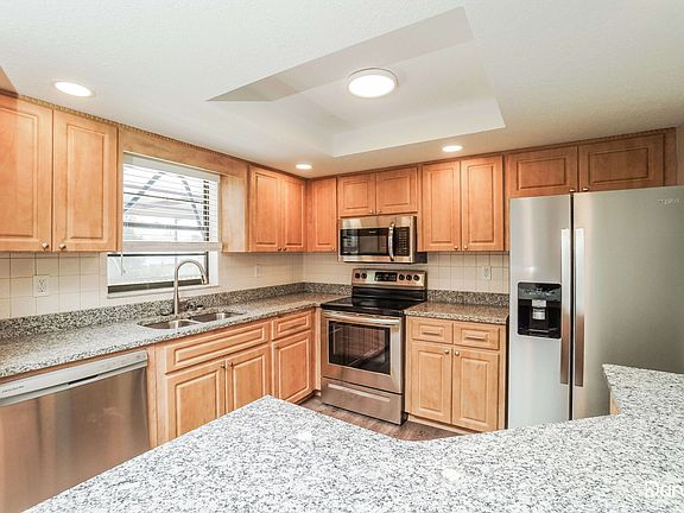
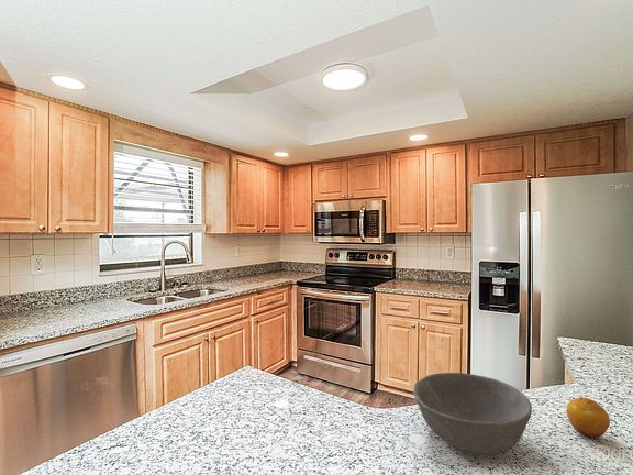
+ fruit [566,396,611,439]
+ bowl [412,372,533,456]
